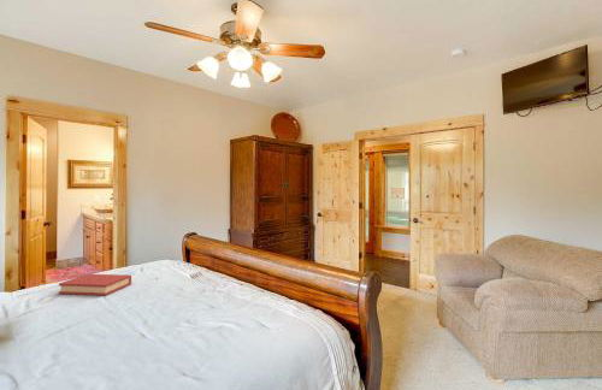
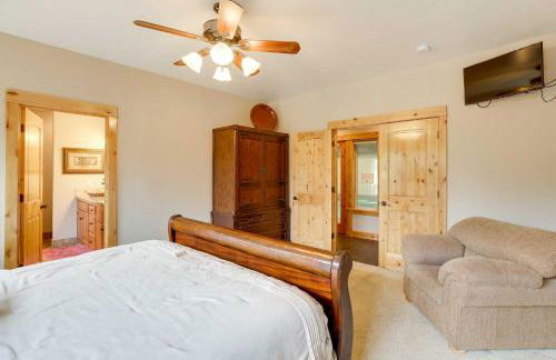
- hardback book [58,273,132,296]
